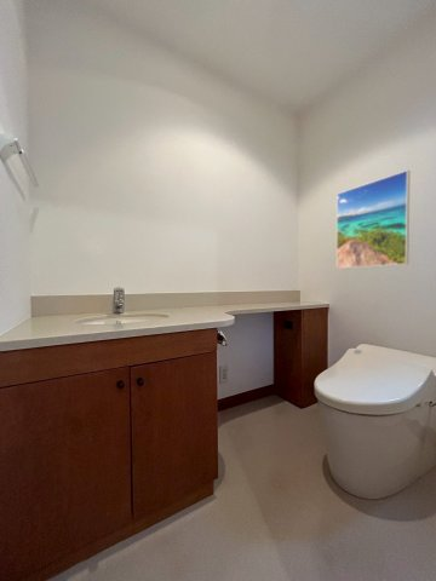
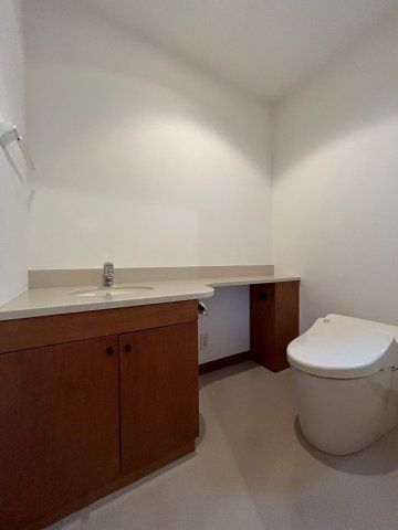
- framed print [335,168,412,270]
